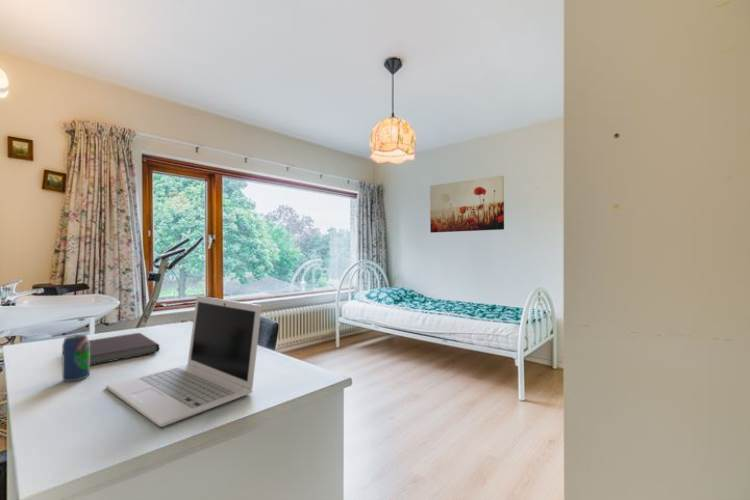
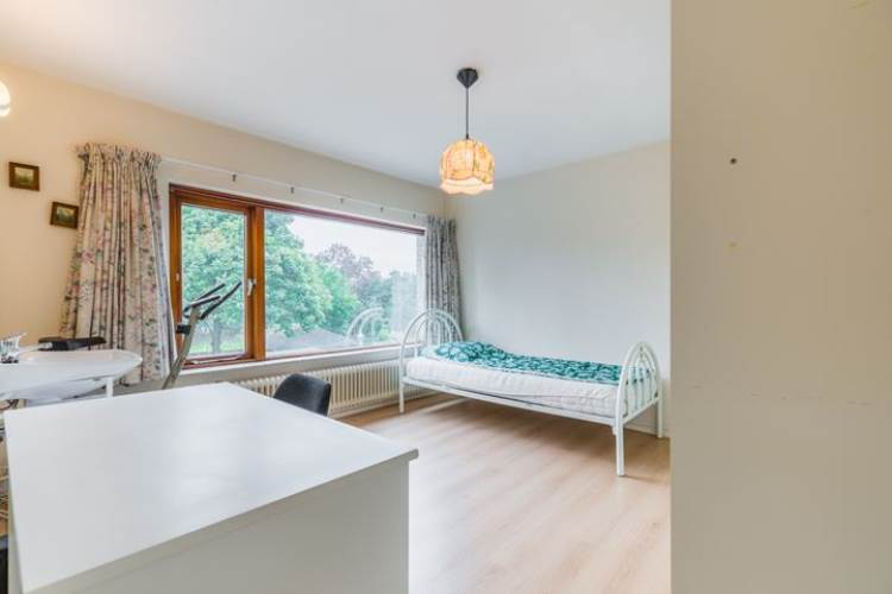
- notebook [89,332,160,366]
- wall art [429,175,505,234]
- laptop [105,295,263,428]
- beverage can [61,334,91,382]
